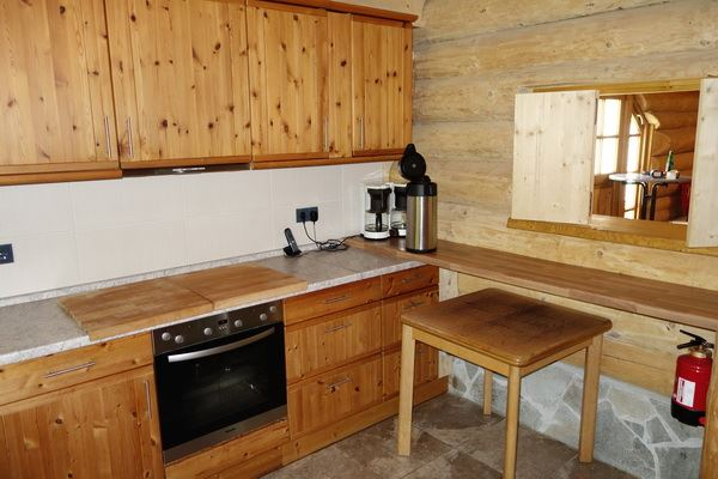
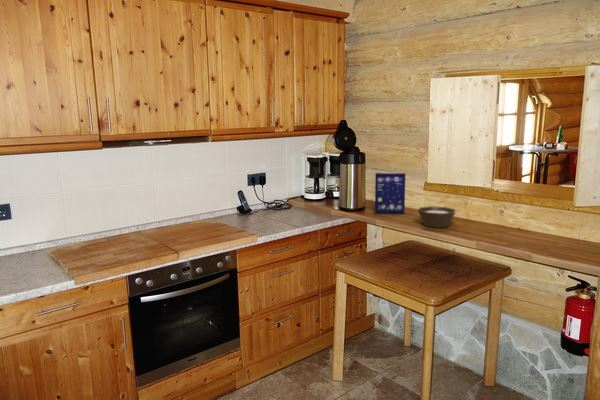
+ bowl [417,205,457,229]
+ cereal box [374,172,406,214]
